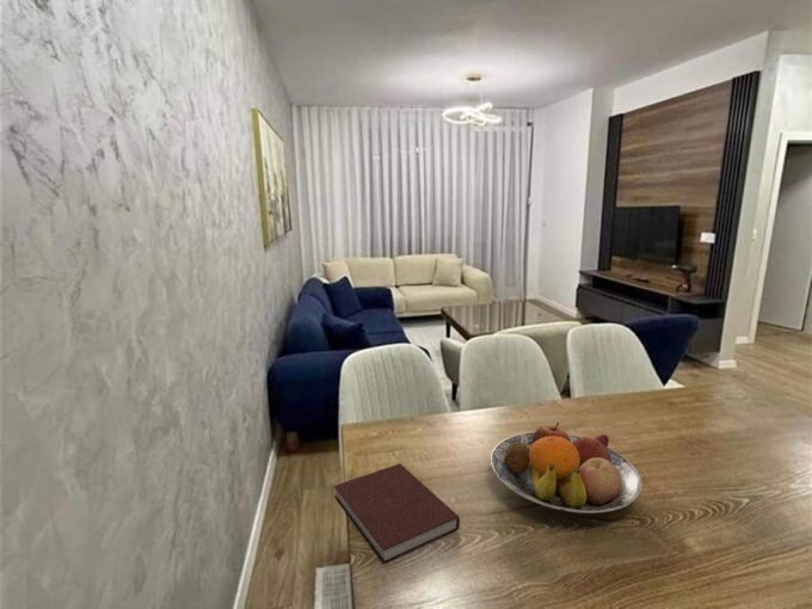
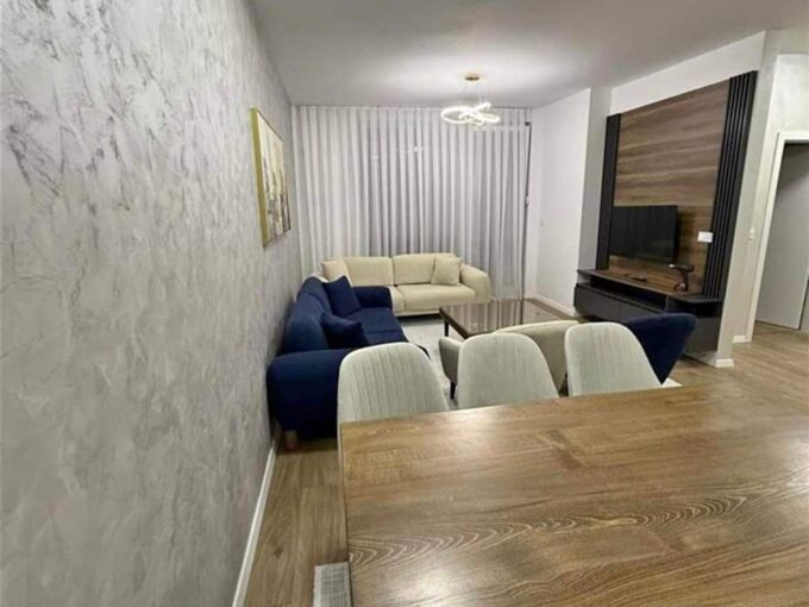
- notebook [333,462,461,565]
- fruit bowl [490,422,642,515]
